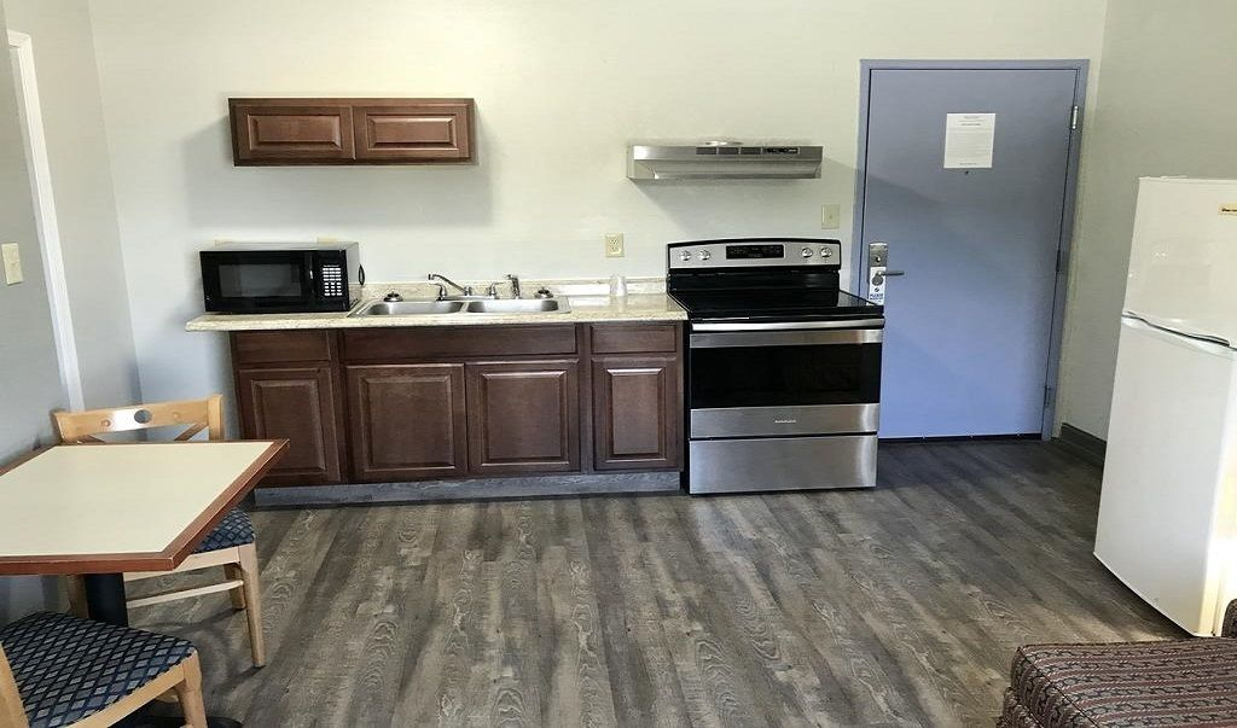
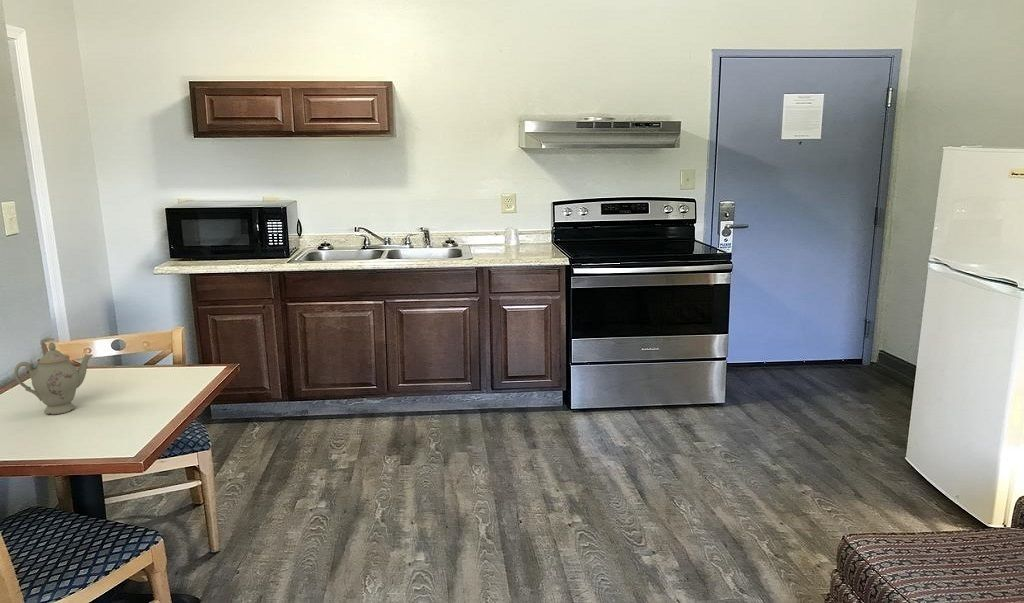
+ chinaware [13,341,94,415]
